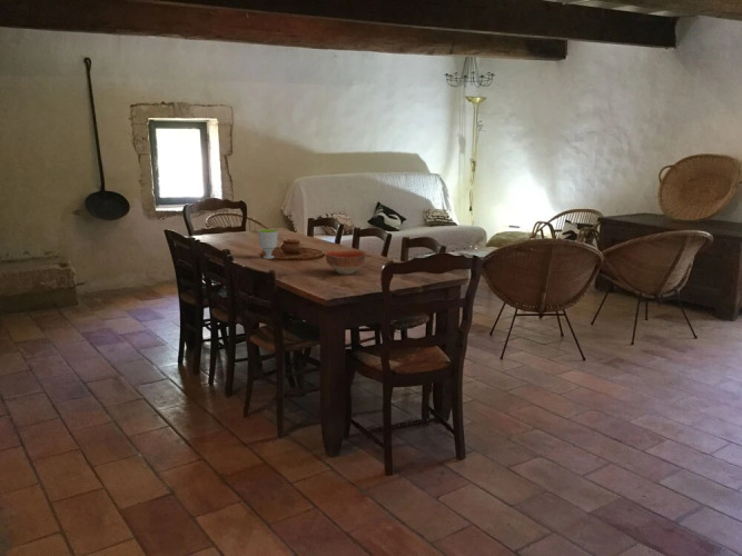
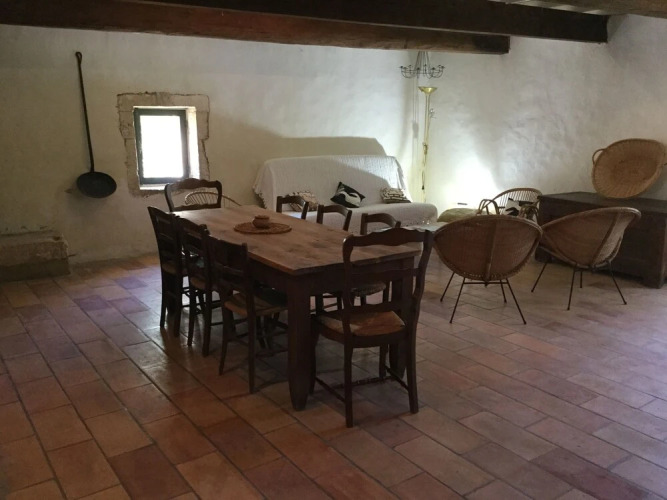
- bowl [324,248,367,276]
- cup [257,228,279,260]
